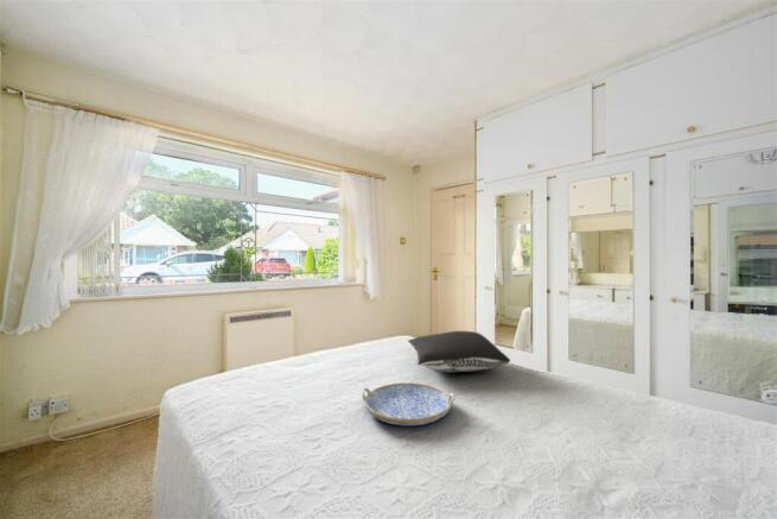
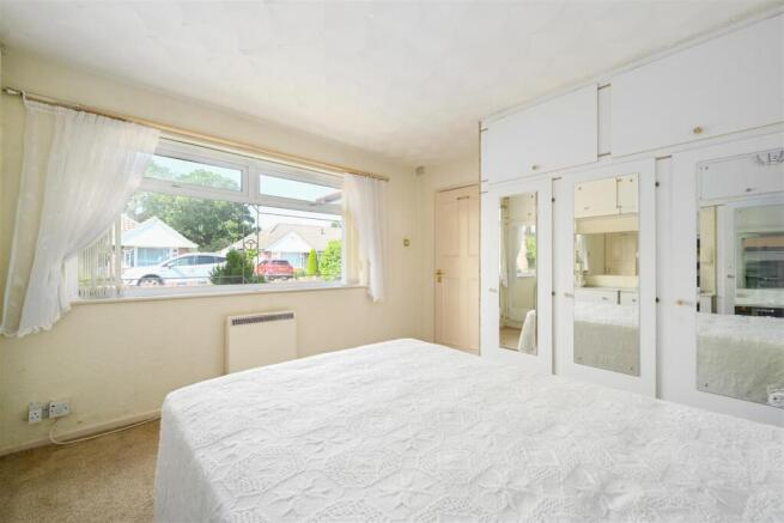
- serving tray [361,382,456,426]
- pillow [407,330,511,373]
